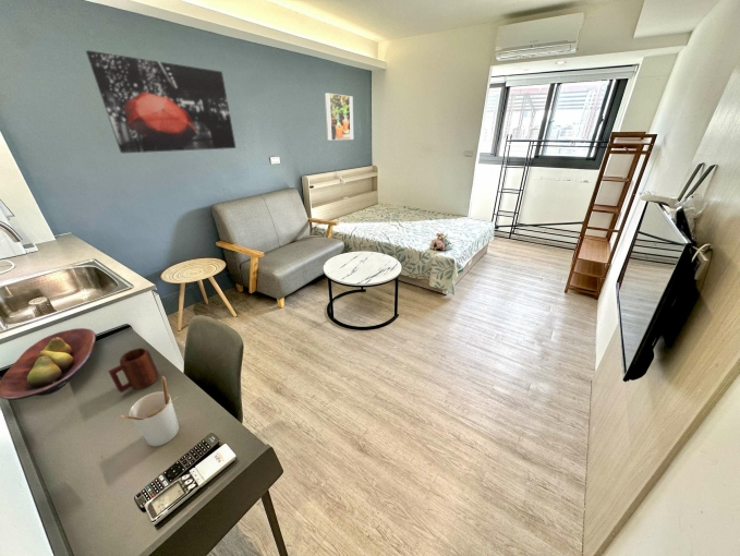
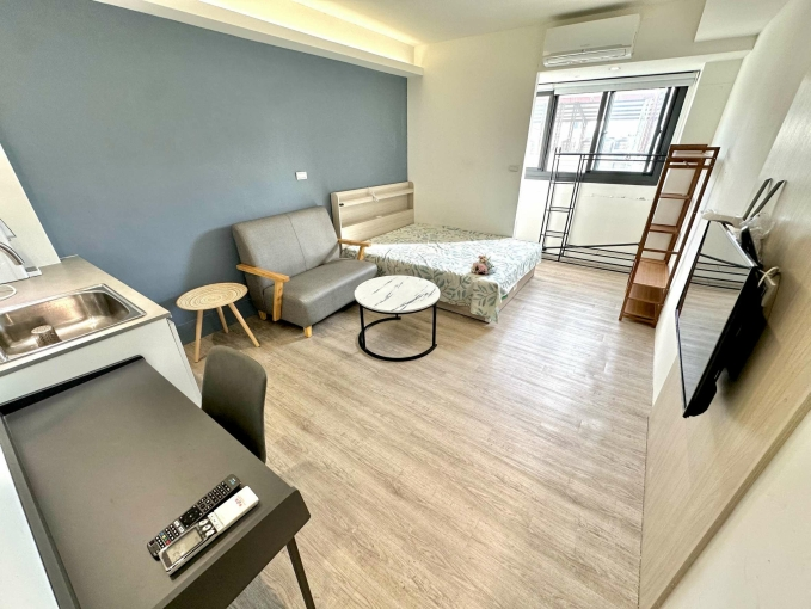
- mug [107,347,160,394]
- fruit bowl [0,327,97,401]
- utensil holder [120,375,180,447]
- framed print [323,92,354,141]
- wall art [85,49,236,154]
